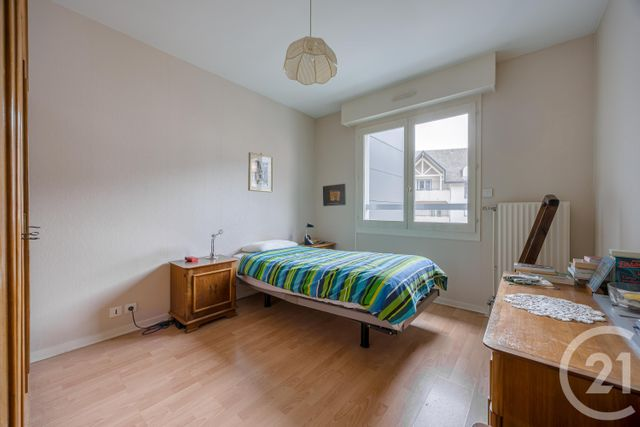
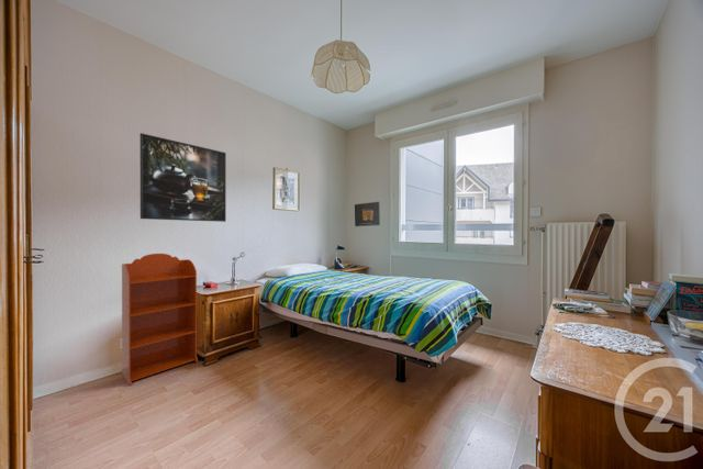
+ bookcase [121,253,199,387]
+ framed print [140,132,227,223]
